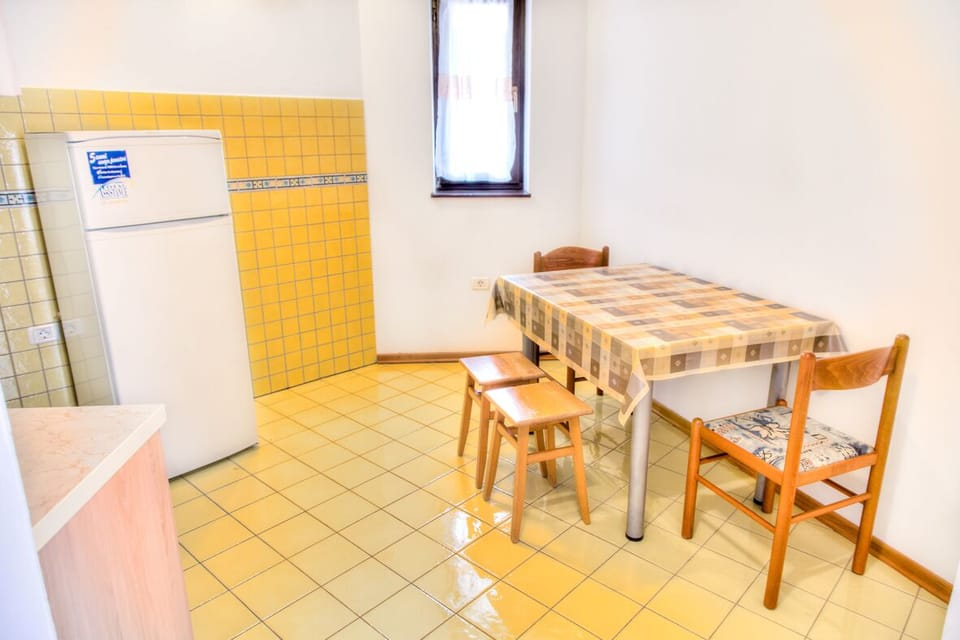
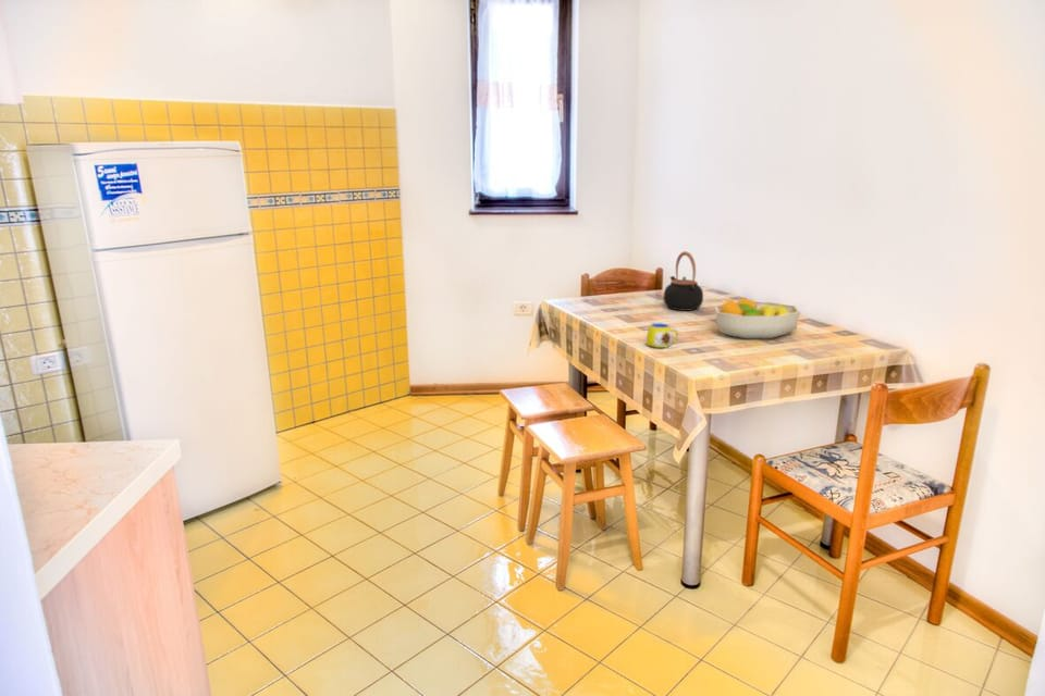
+ fruit bowl [714,297,801,339]
+ teapot [662,250,704,312]
+ mug [646,322,679,349]
